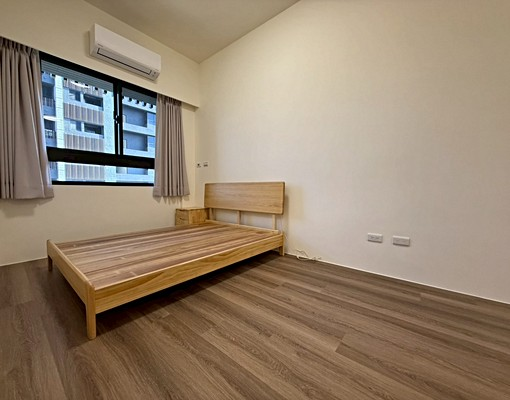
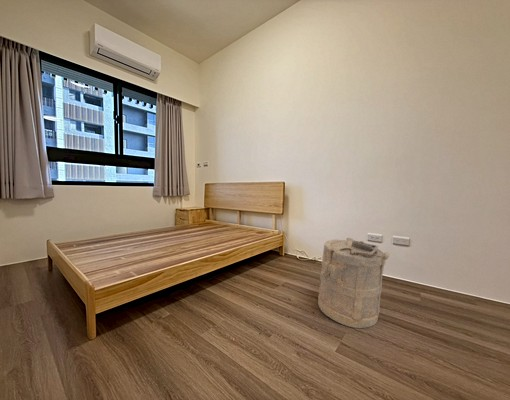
+ laundry hamper [317,237,390,329]
